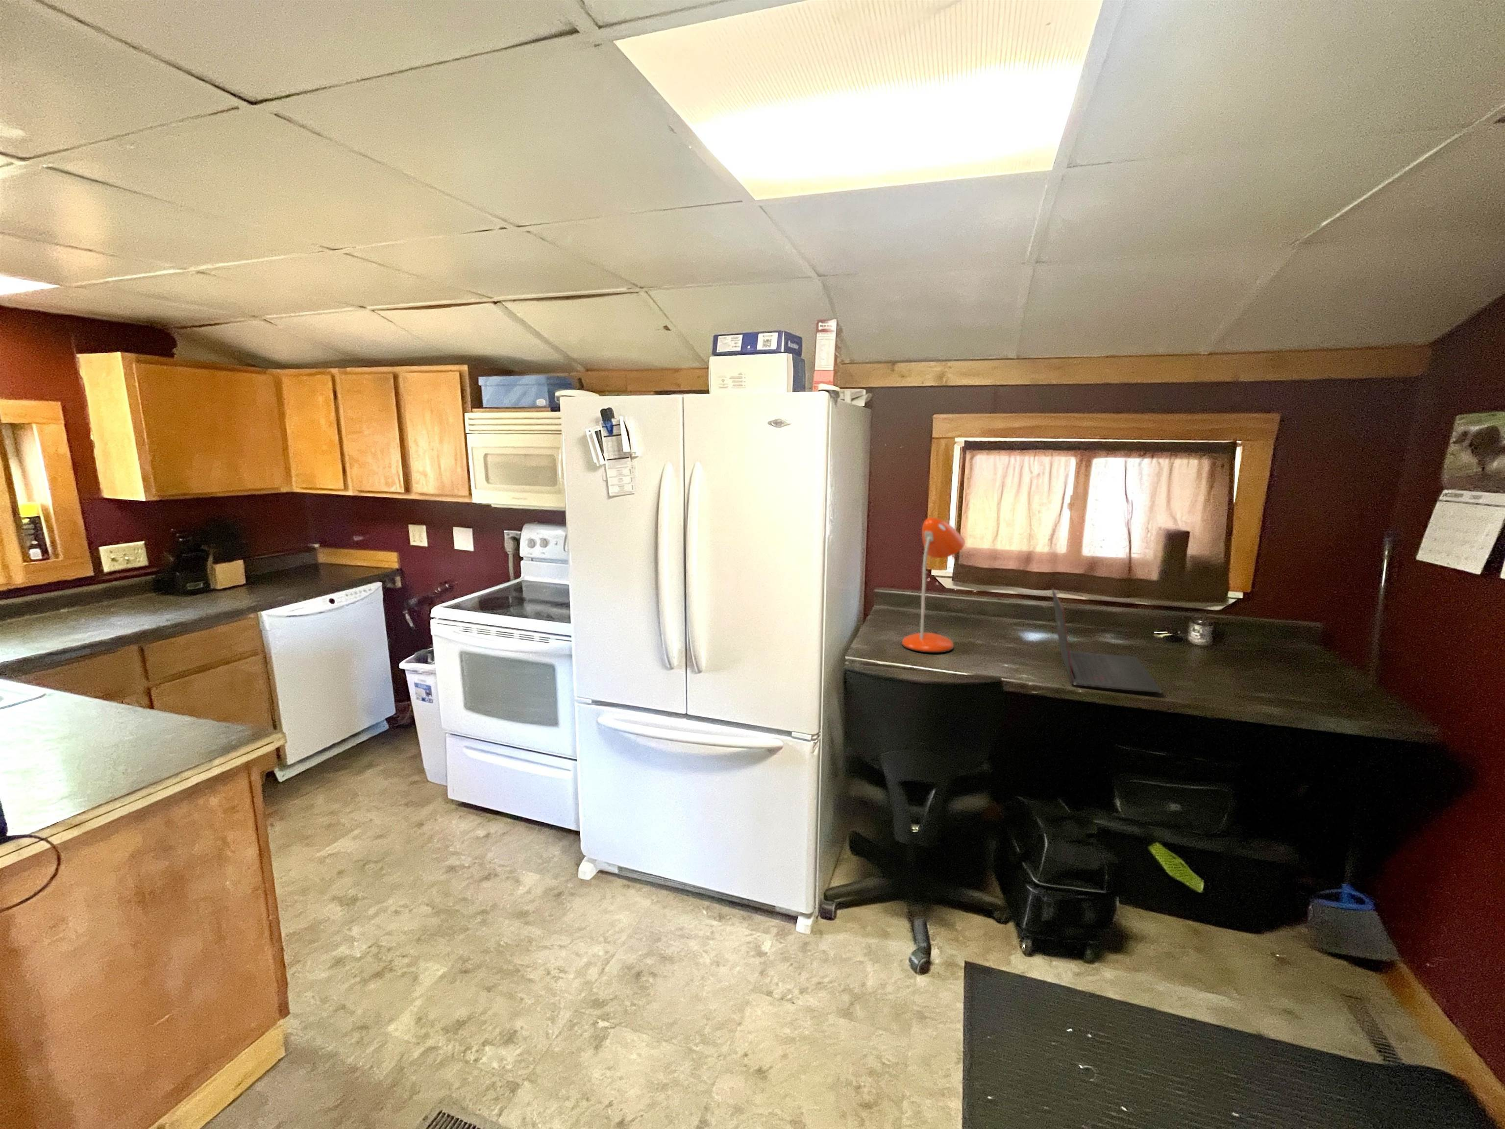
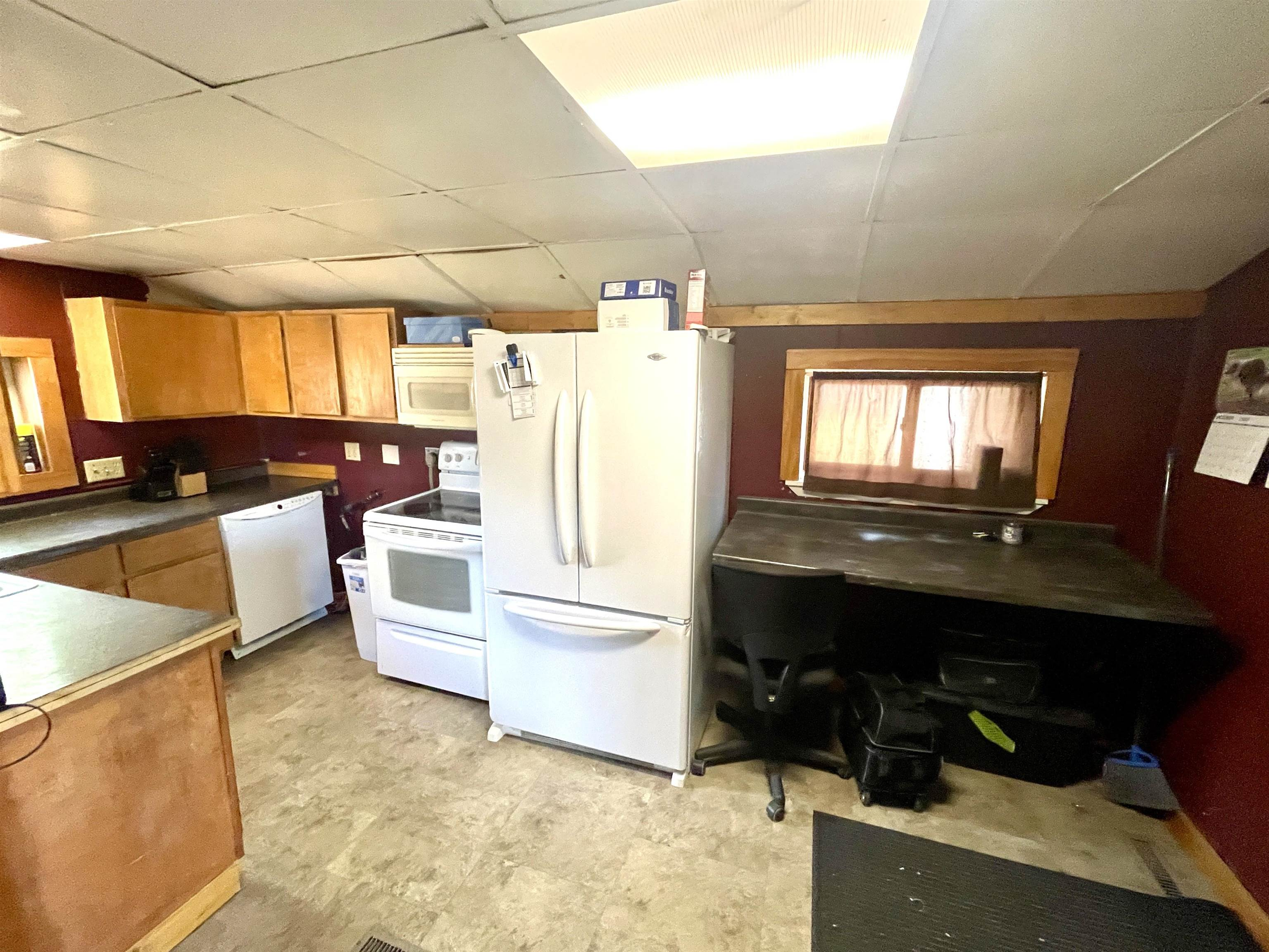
- laptop [1051,587,1163,694]
- desk lamp [901,517,965,653]
